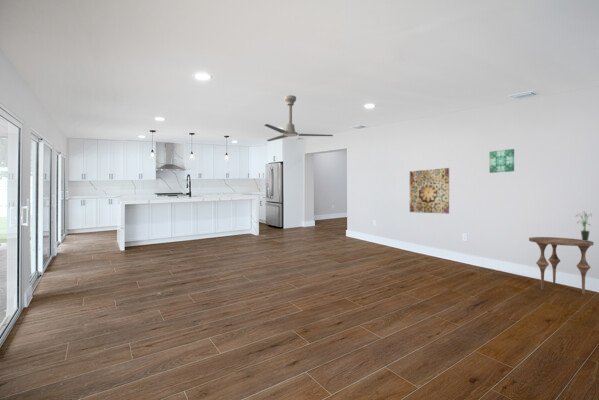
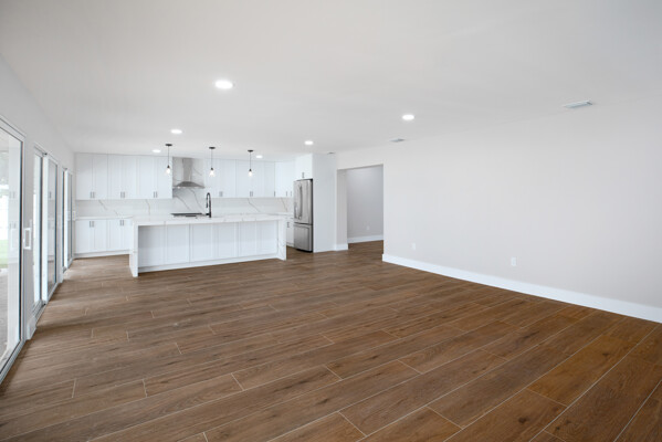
- wall art [489,148,515,174]
- wall art [409,167,450,215]
- potted plant [575,211,593,241]
- ceiling fan [263,94,334,142]
- side table [528,236,595,295]
